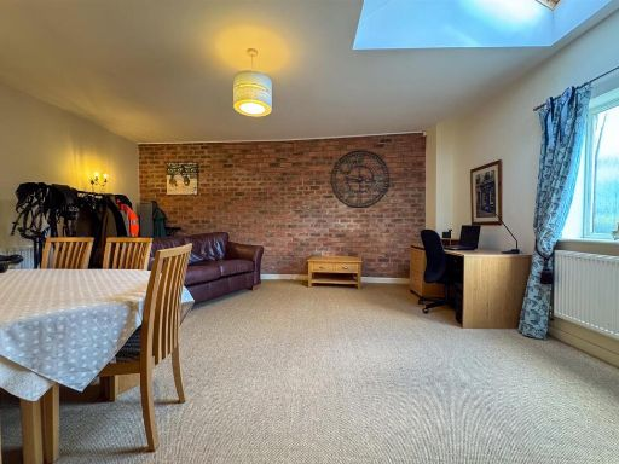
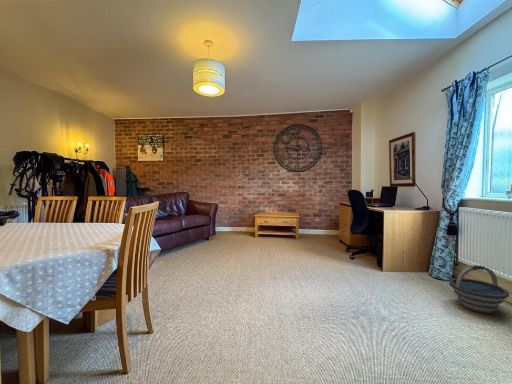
+ bucket [448,264,510,315]
